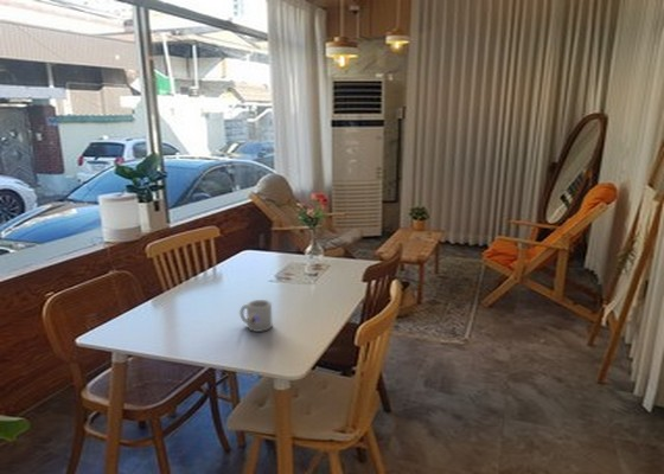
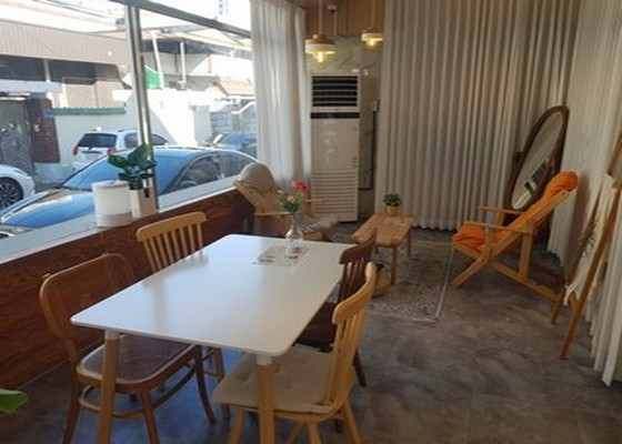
- mug [238,299,274,333]
